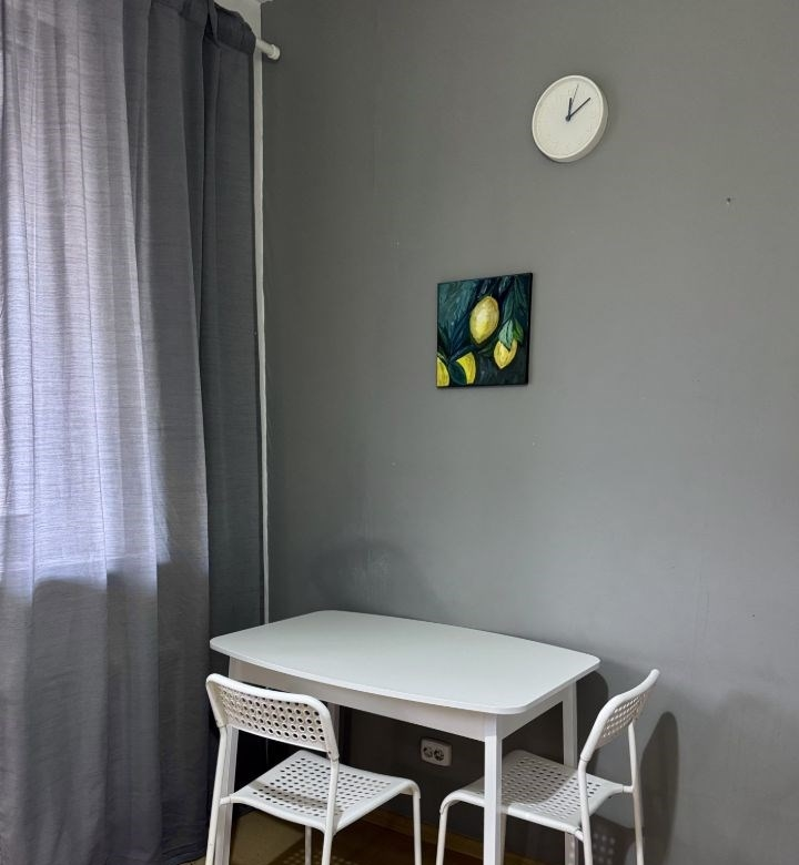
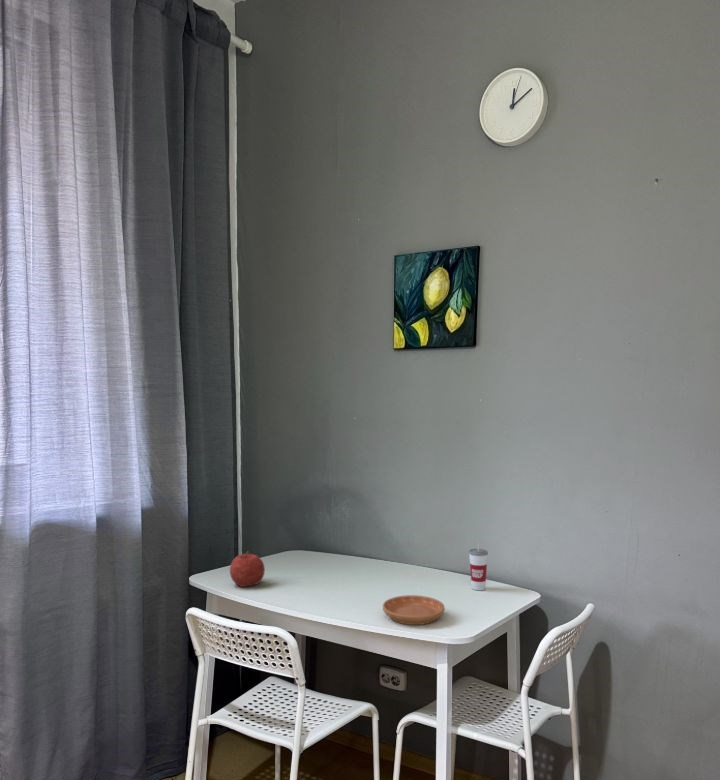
+ saucer [382,594,446,626]
+ fruit [229,551,266,588]
+ cup [468,537,489,591]
